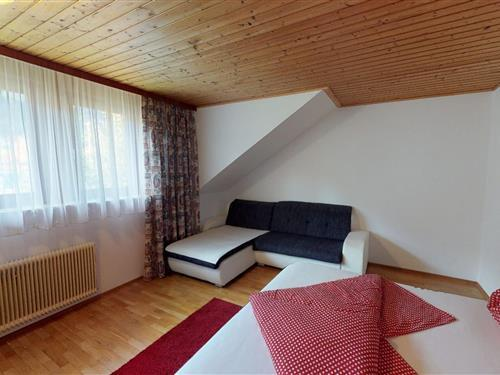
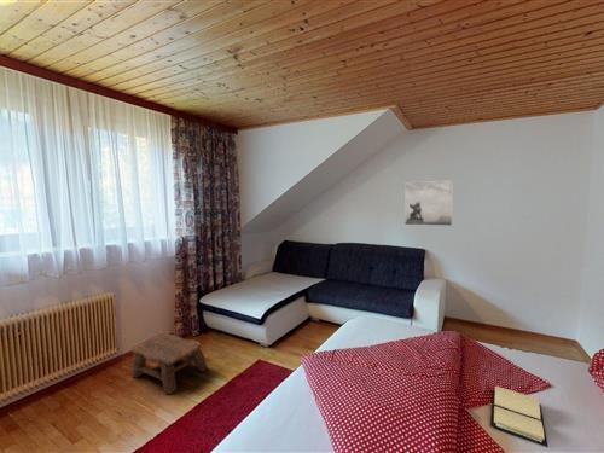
+ stool [129,332,209,395]
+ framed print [403,179,454,227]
+ book [488,385,550,448]
